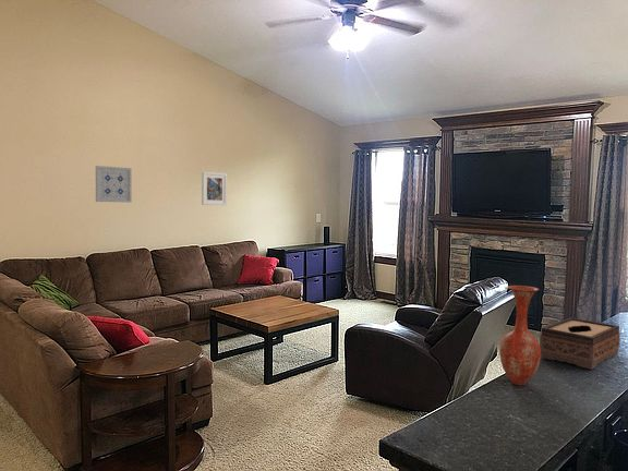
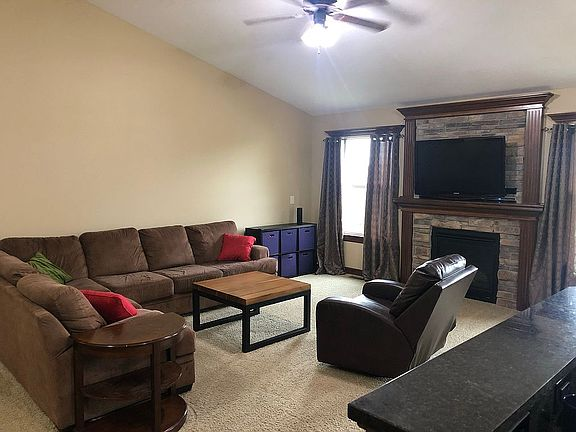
- vase [498,285,542,386]
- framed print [201,171,228,206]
- wall art [95,165,133,204]
- tissue box [539,316,621,371]
